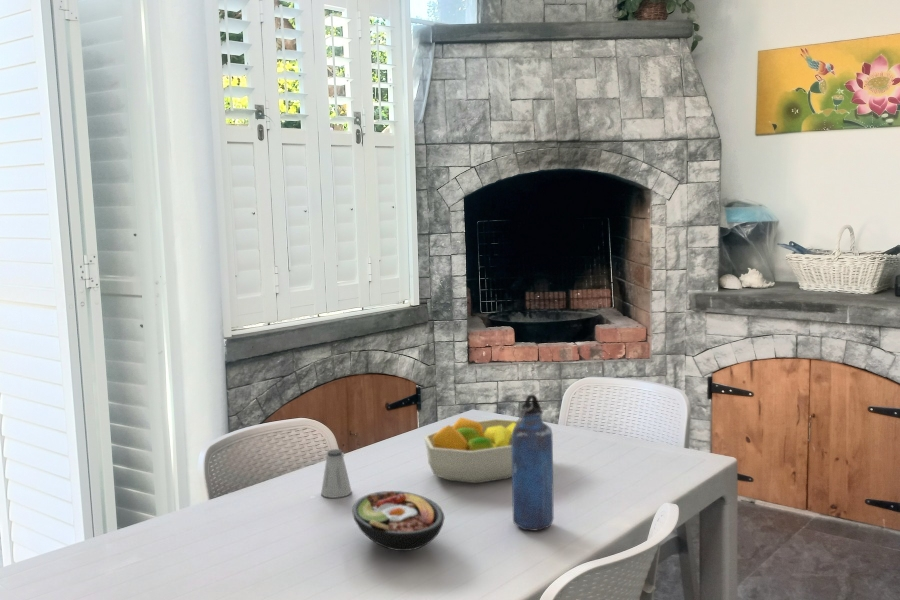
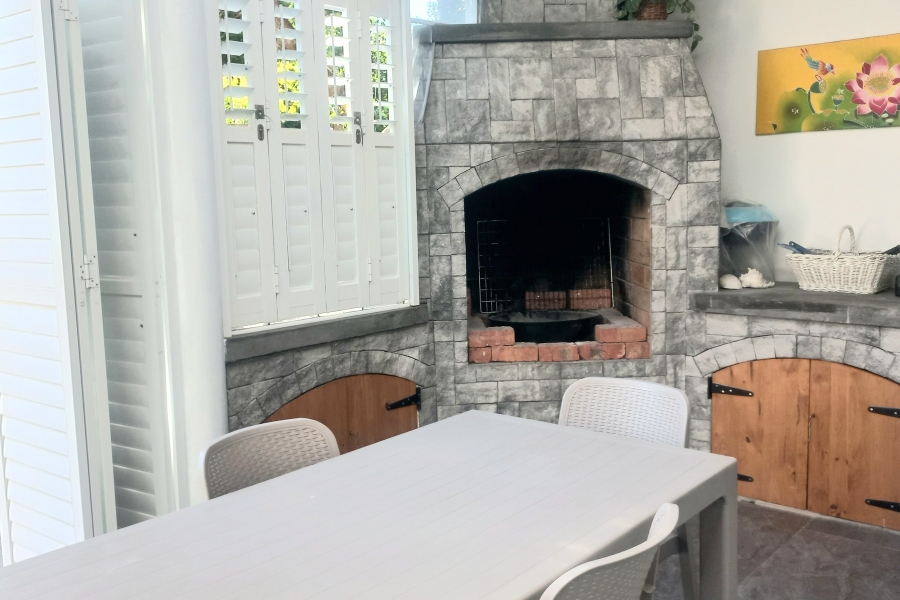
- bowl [351,490,445,552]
- water bottle [511,394,555,532]
- fruit bowl [423,416,520,484]
- saltshaker [320,448,353,499]
